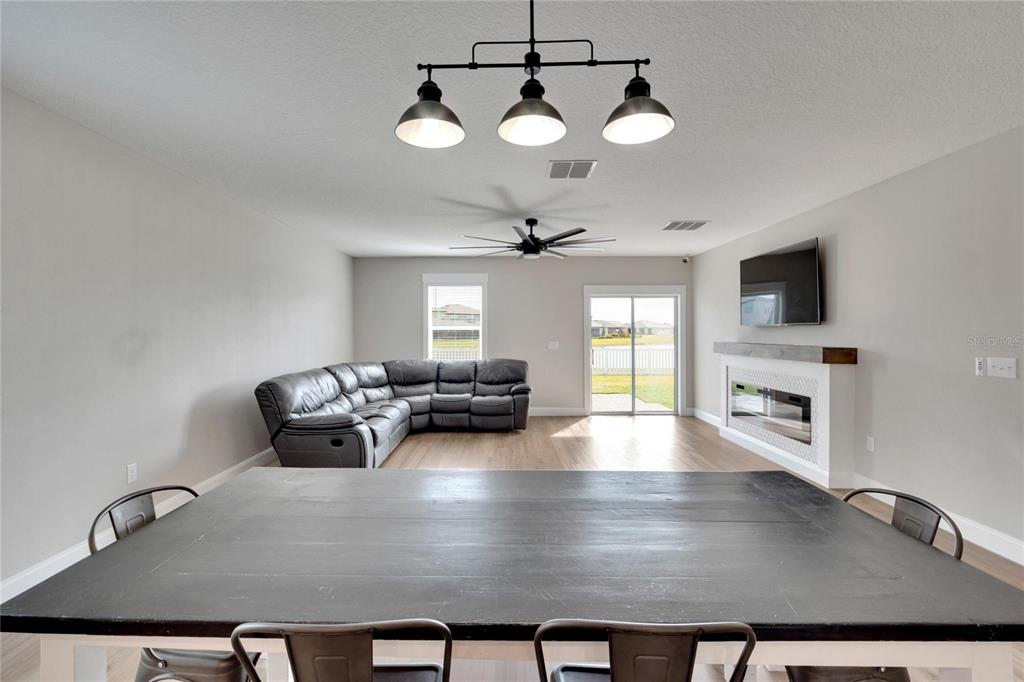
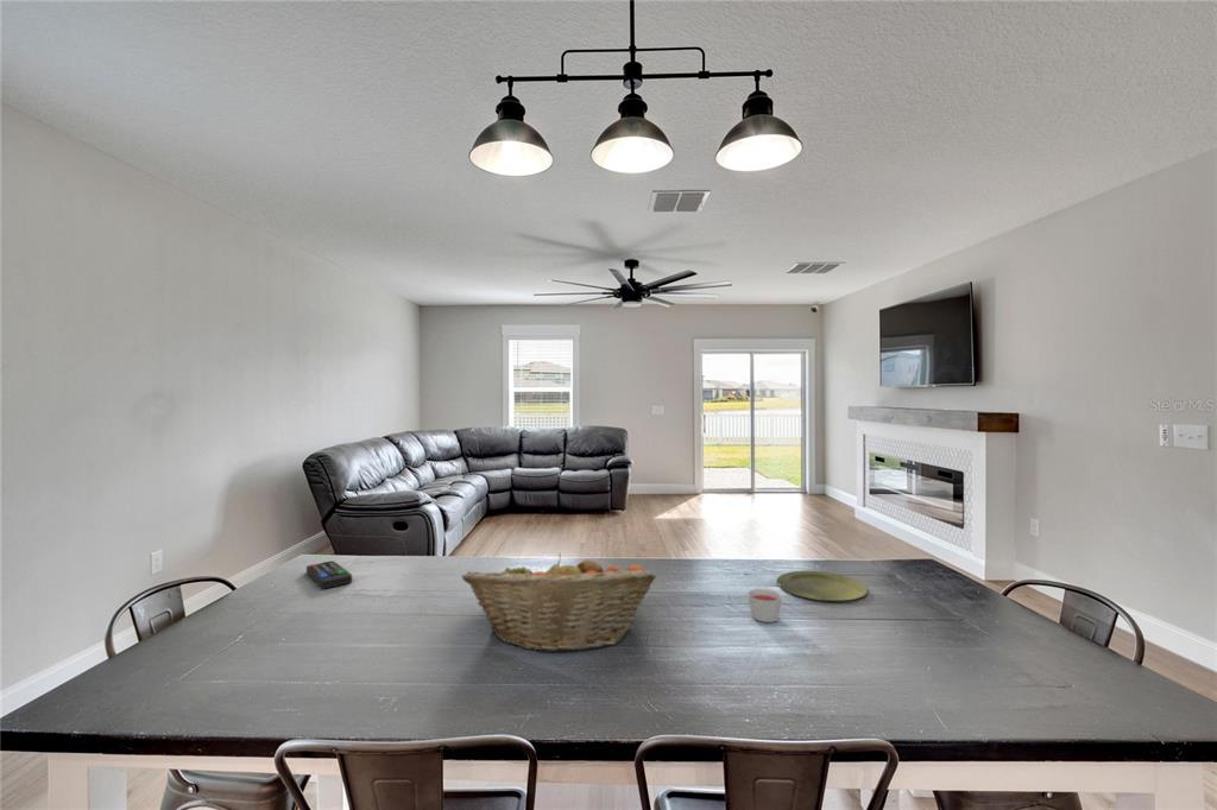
+ fruit basket [461,552,657,653]
+ candle [746,588,783,624]
+ remote control [305,559,353,589]
+ plate [776,570,868,602]
